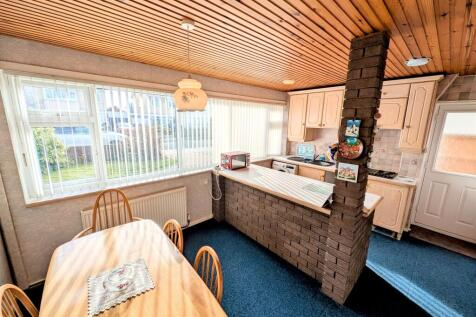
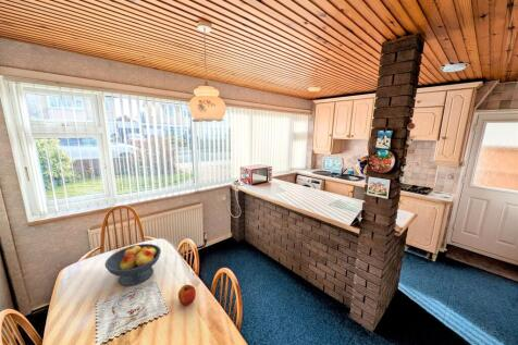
+ apple [177,284,197,306]
+ fruit bowl [104,243,162,287]
